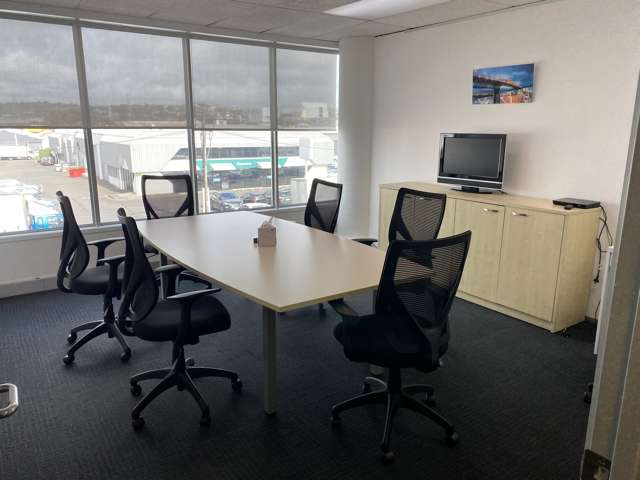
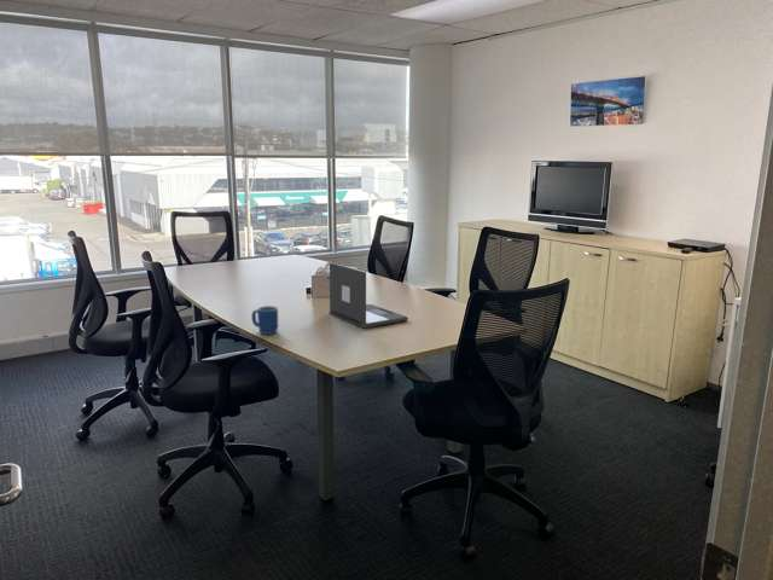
+ mug [250,304,279,336]
+ laptop [329,261,409,329]
